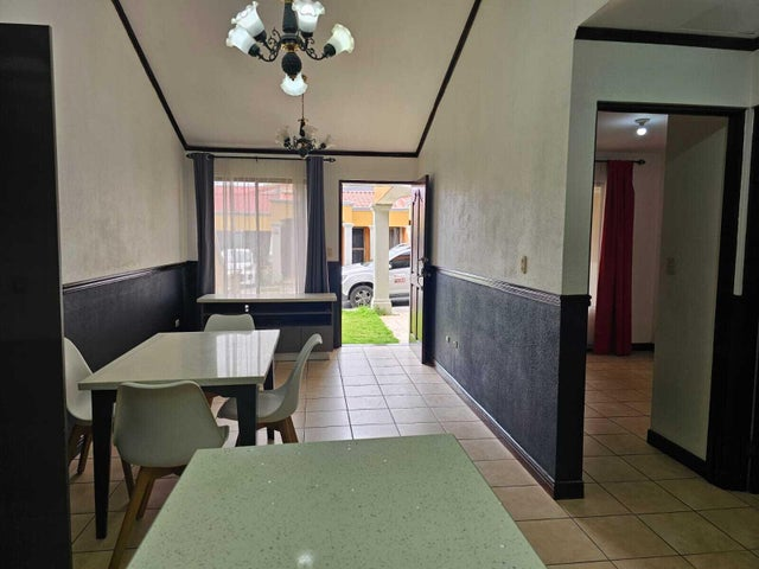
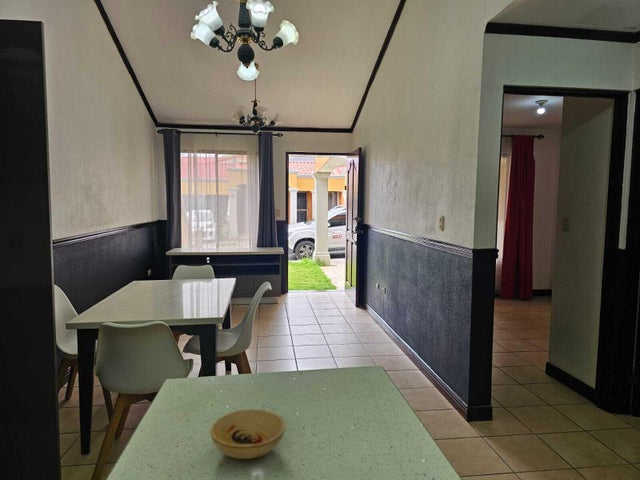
+ bowl [210,408,286,460]
